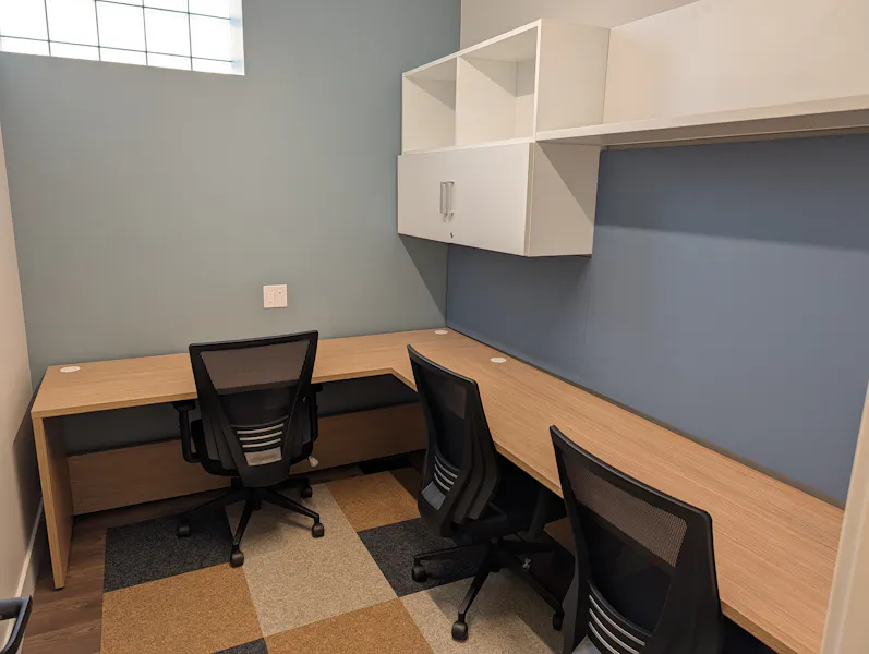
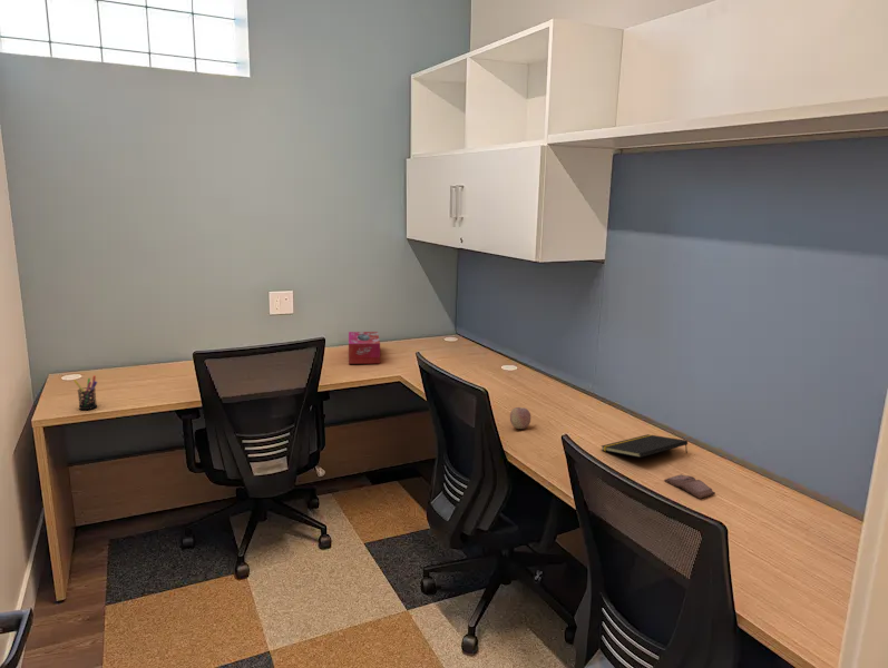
+ notepad [601,433,689,459]
+ book [663,473,716,499]
+ tissue box [348,331,381,365]
+ pen holder [72,375,98,411]
+ fruit [509,406,531,430]
